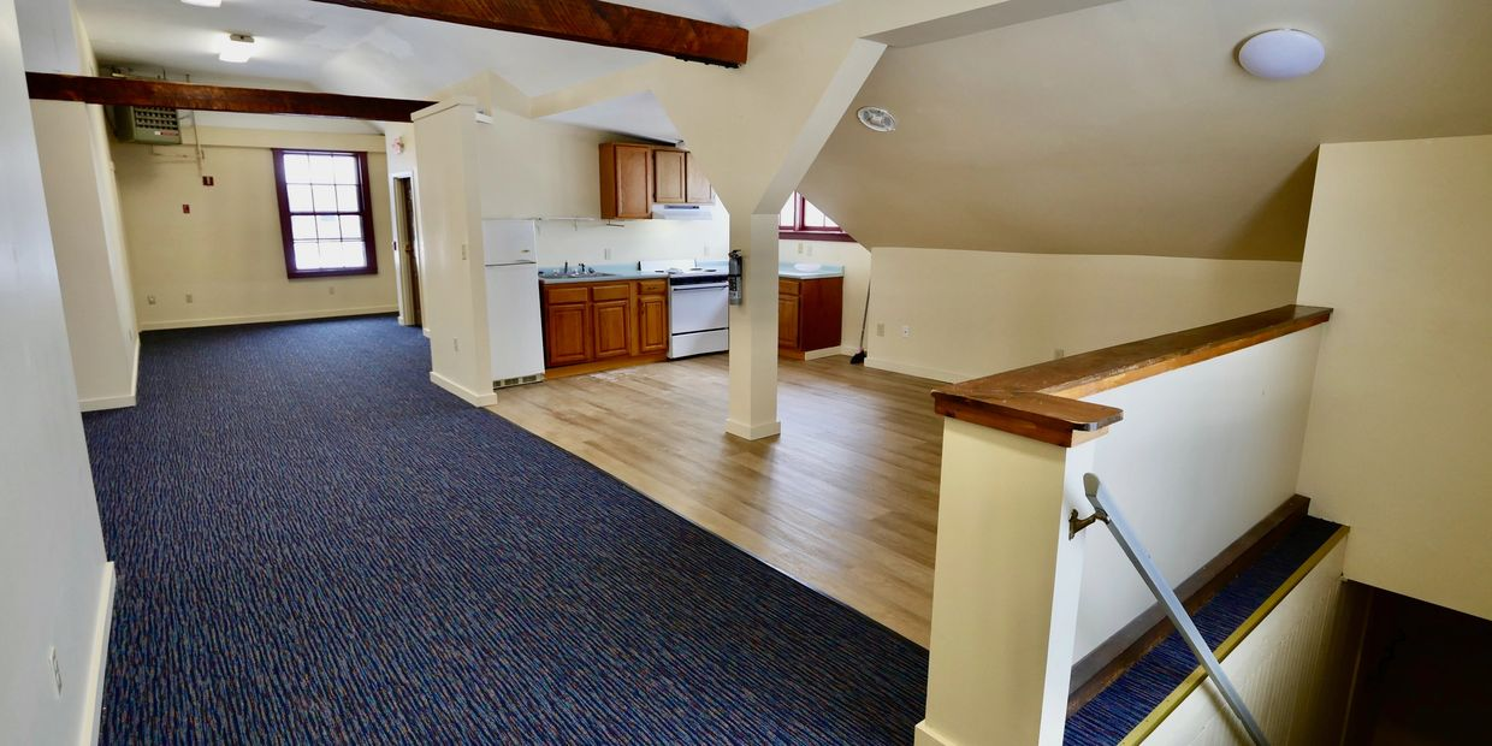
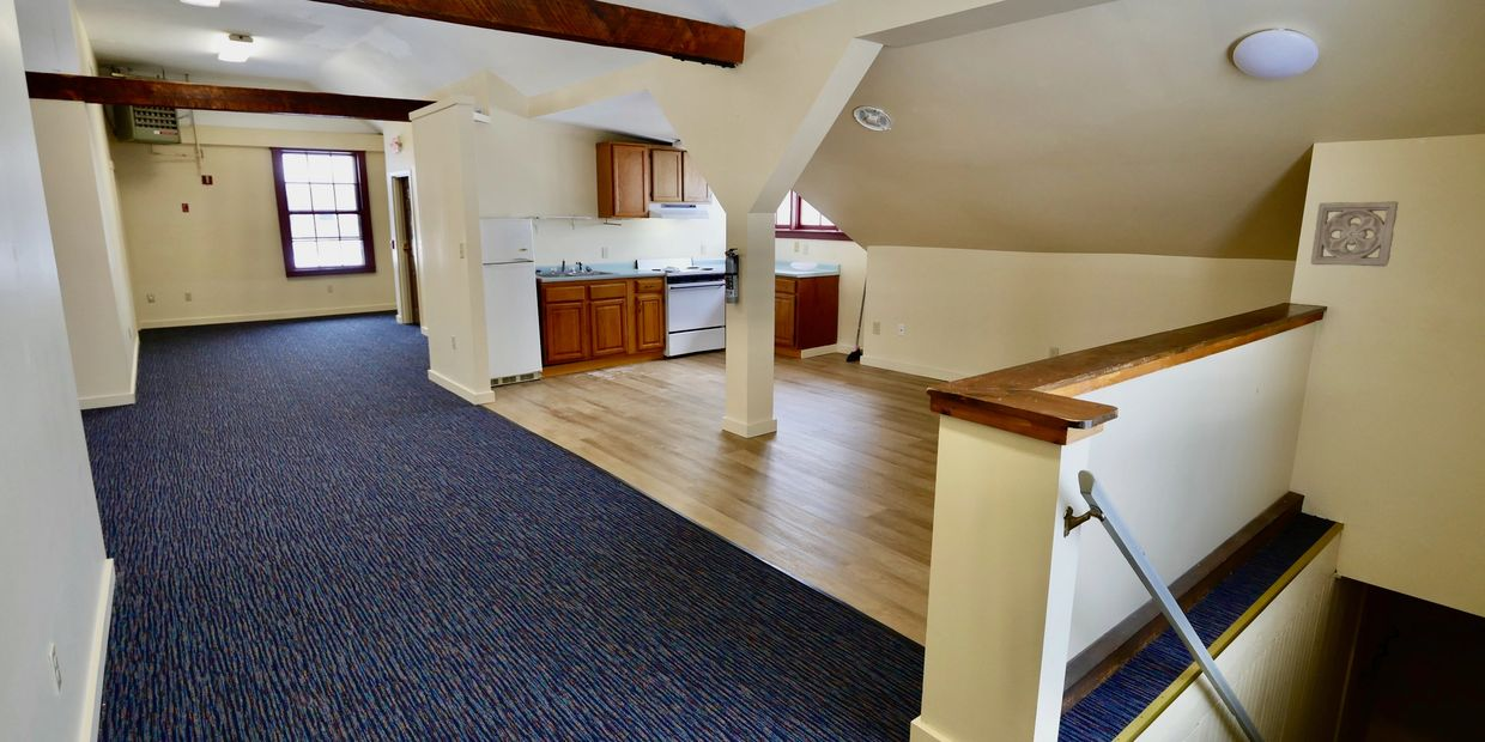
+ wall ornament [1310,200,1399,268]
